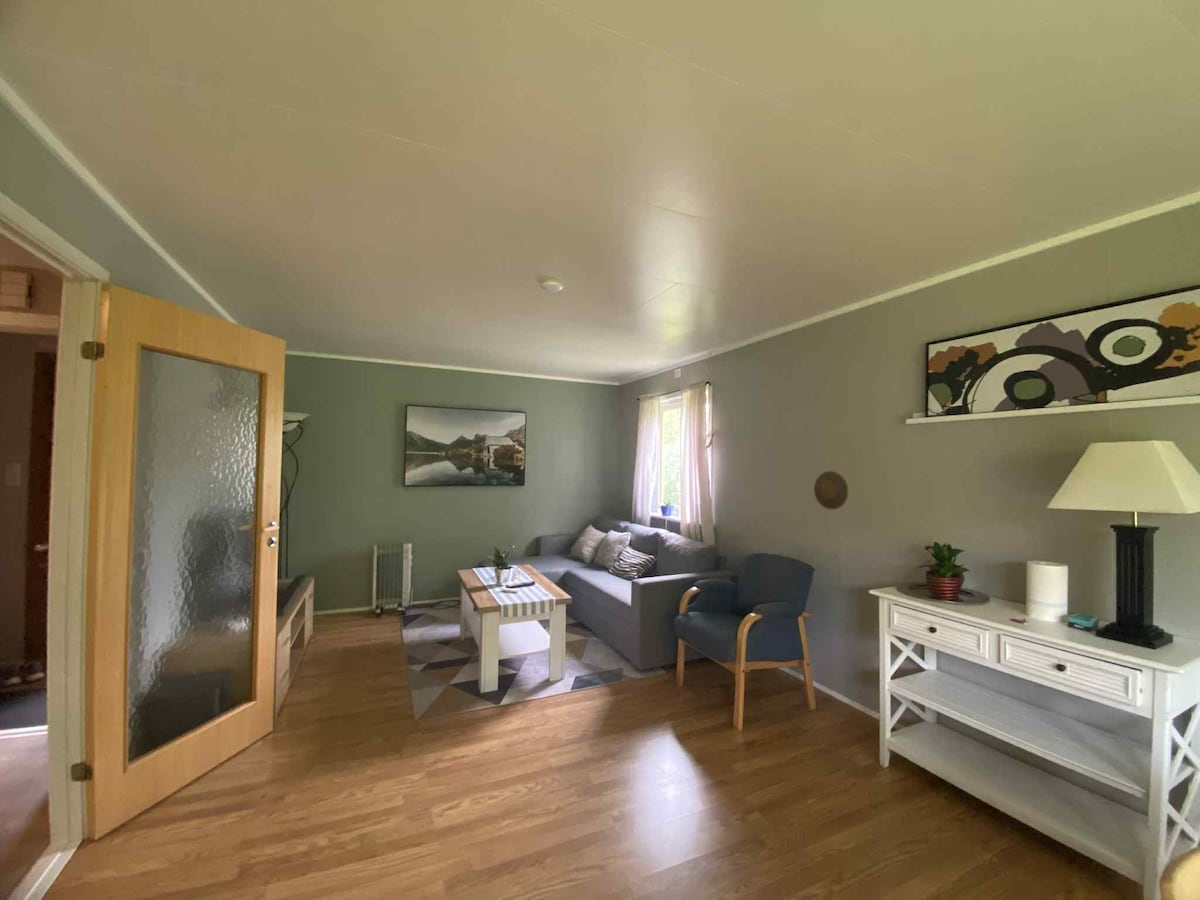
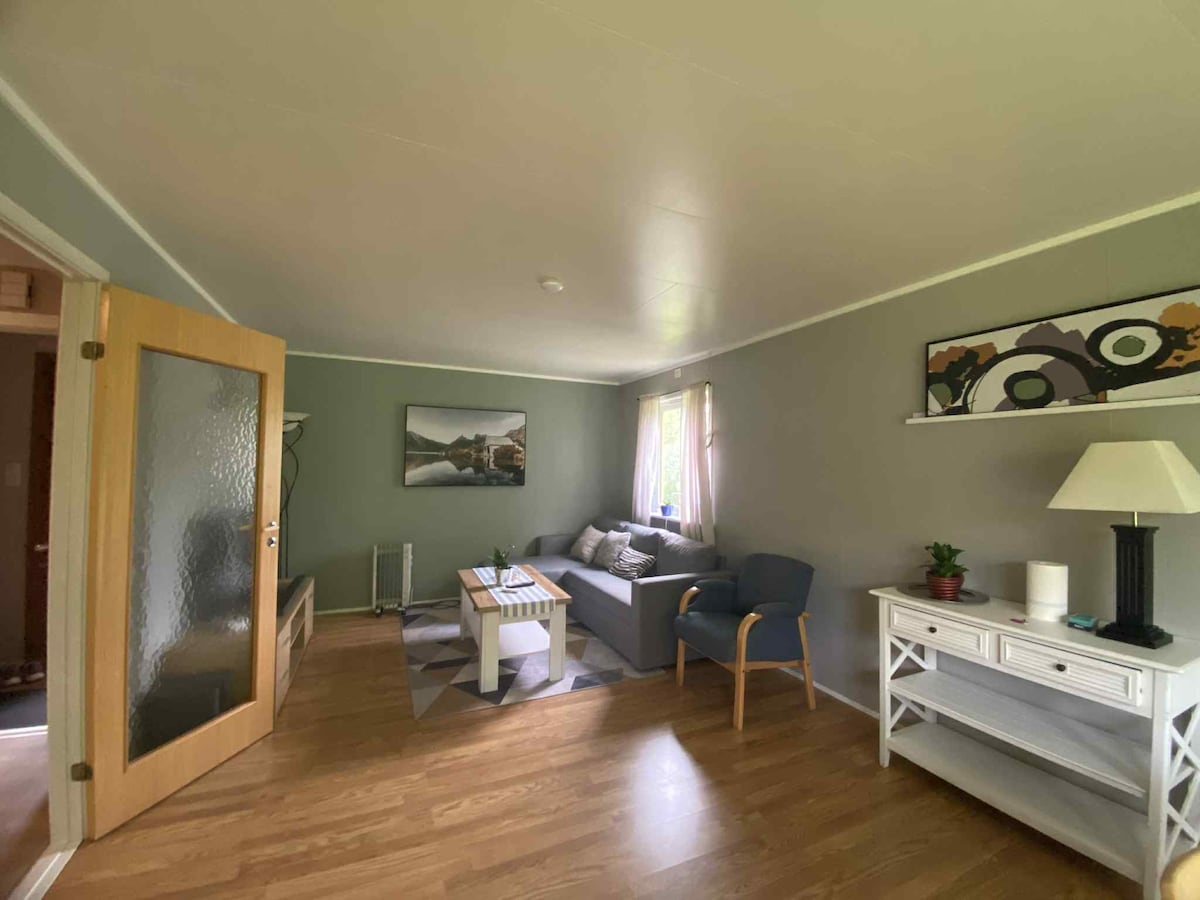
- decorative plate [813,470,849,511]
